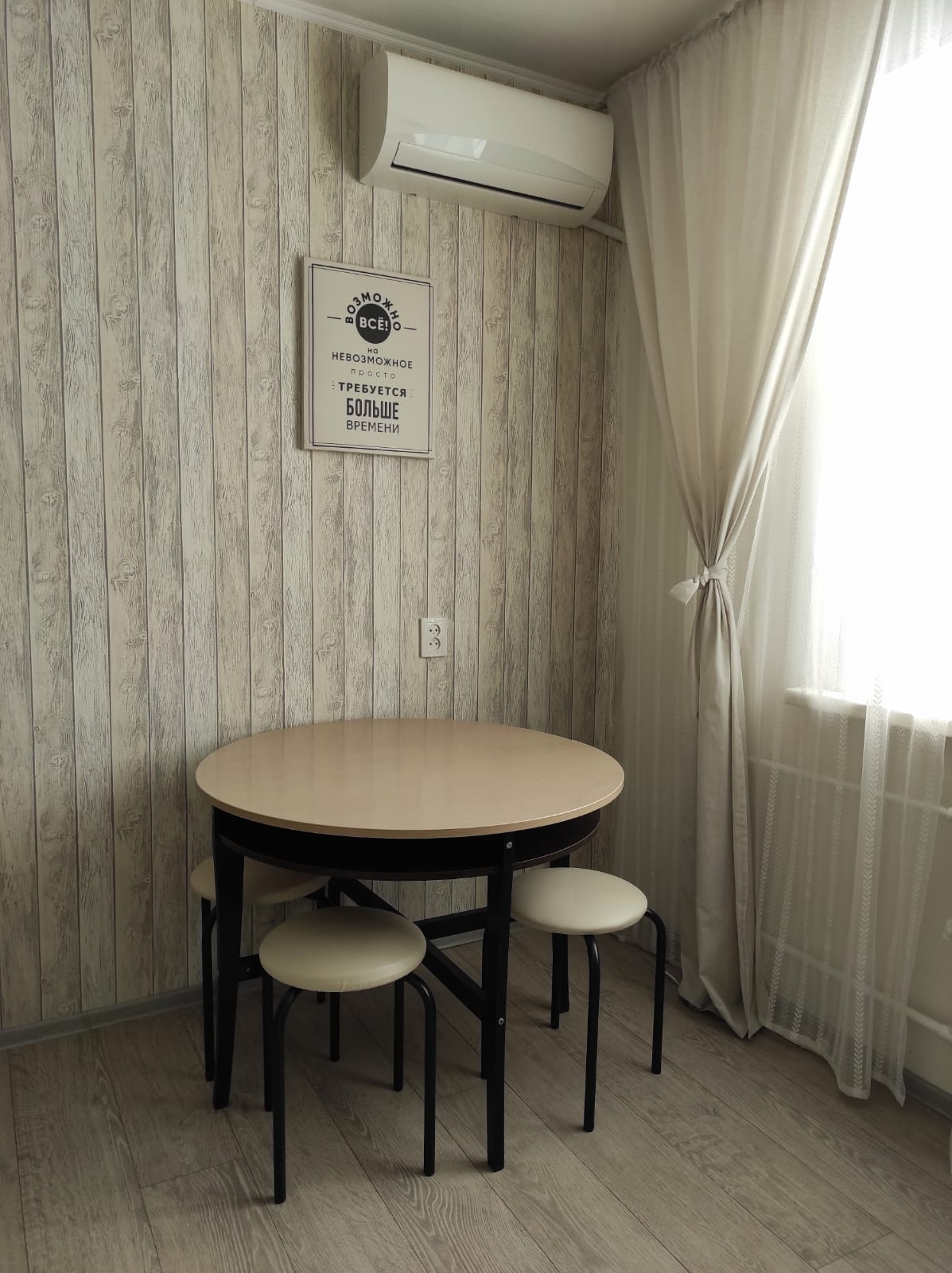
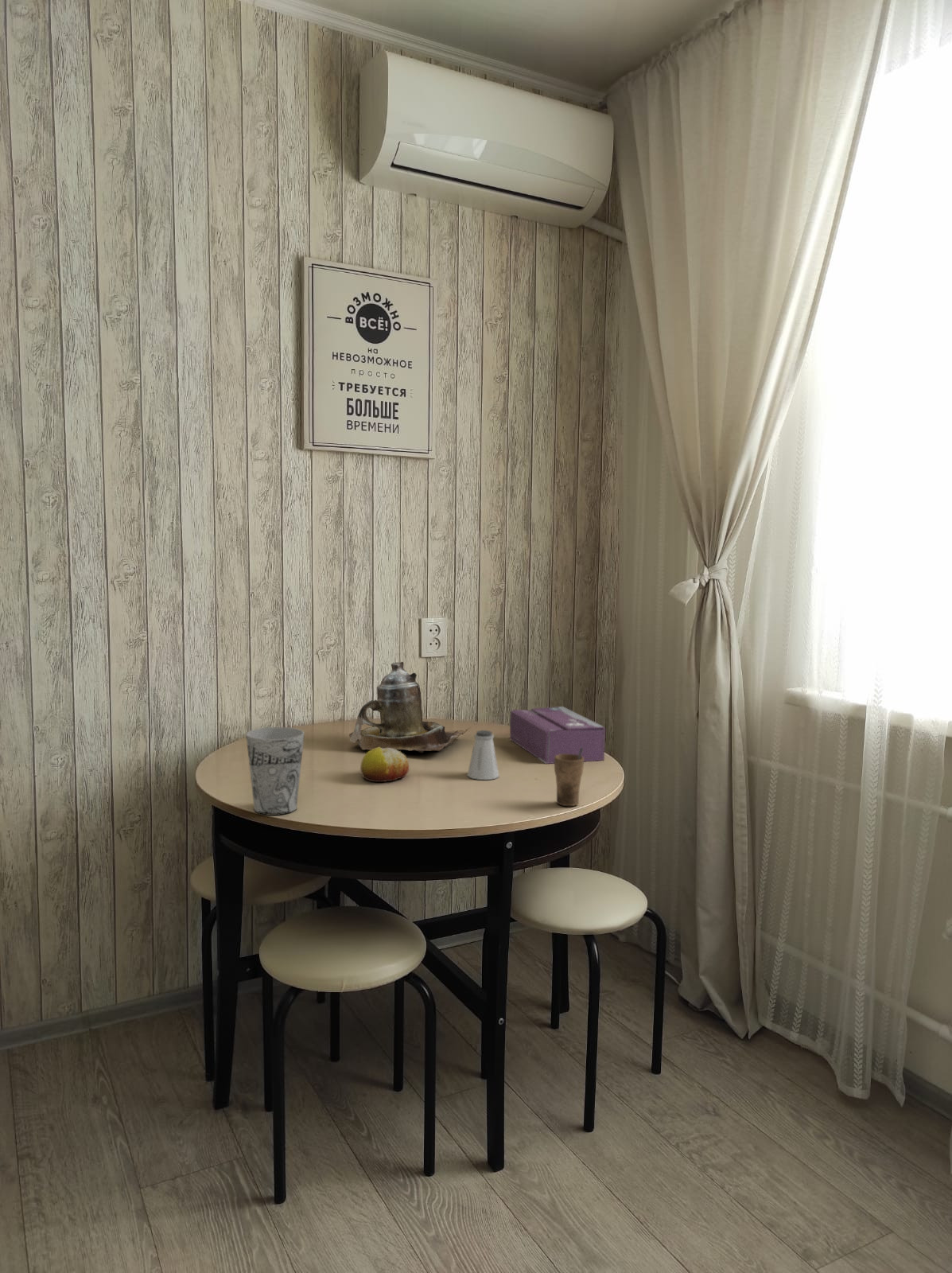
+ cup [245,726,305,816]
+ cup [554,748,585,807]
+ tissue box [509,706,606,765]
+ fruit [359,748,410,783]
+ teapot [348,661,472,753]
+ saltshaker [467,730,499,781]
